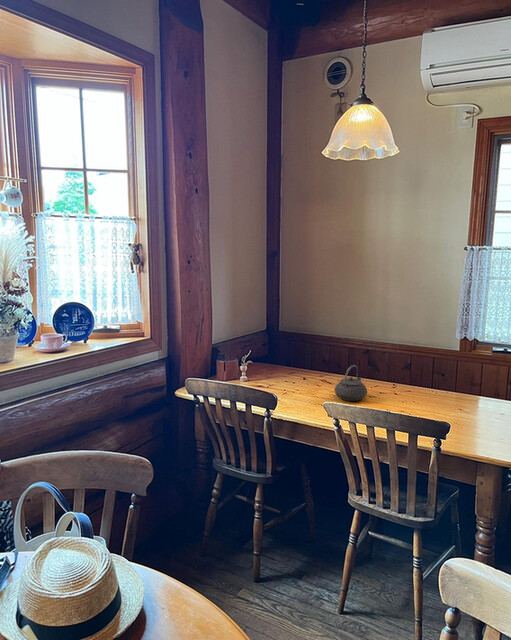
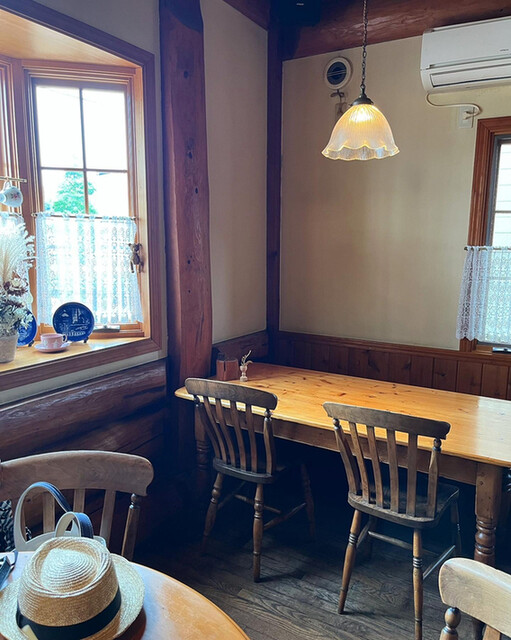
- teapot [333,364,369,402]
